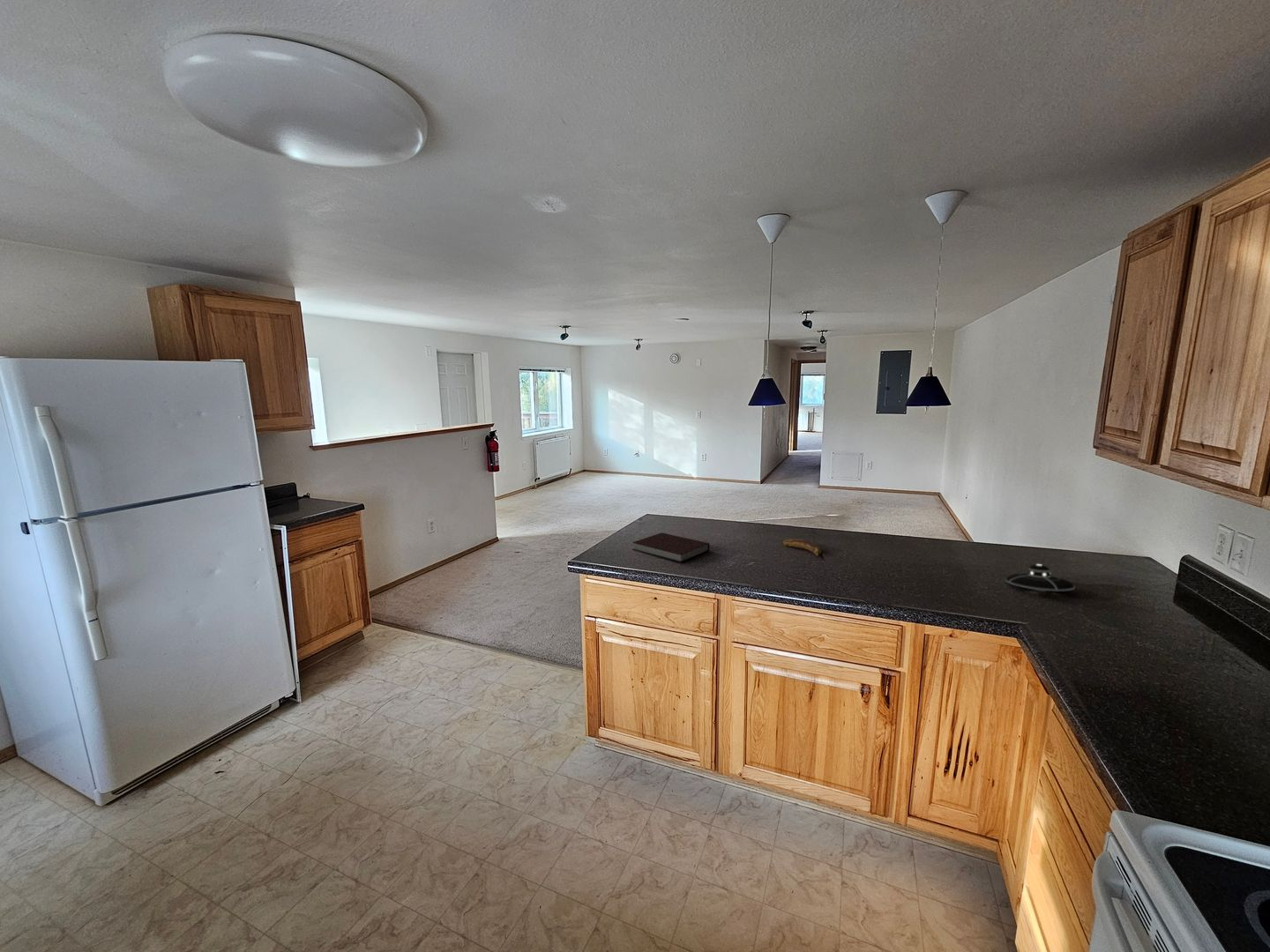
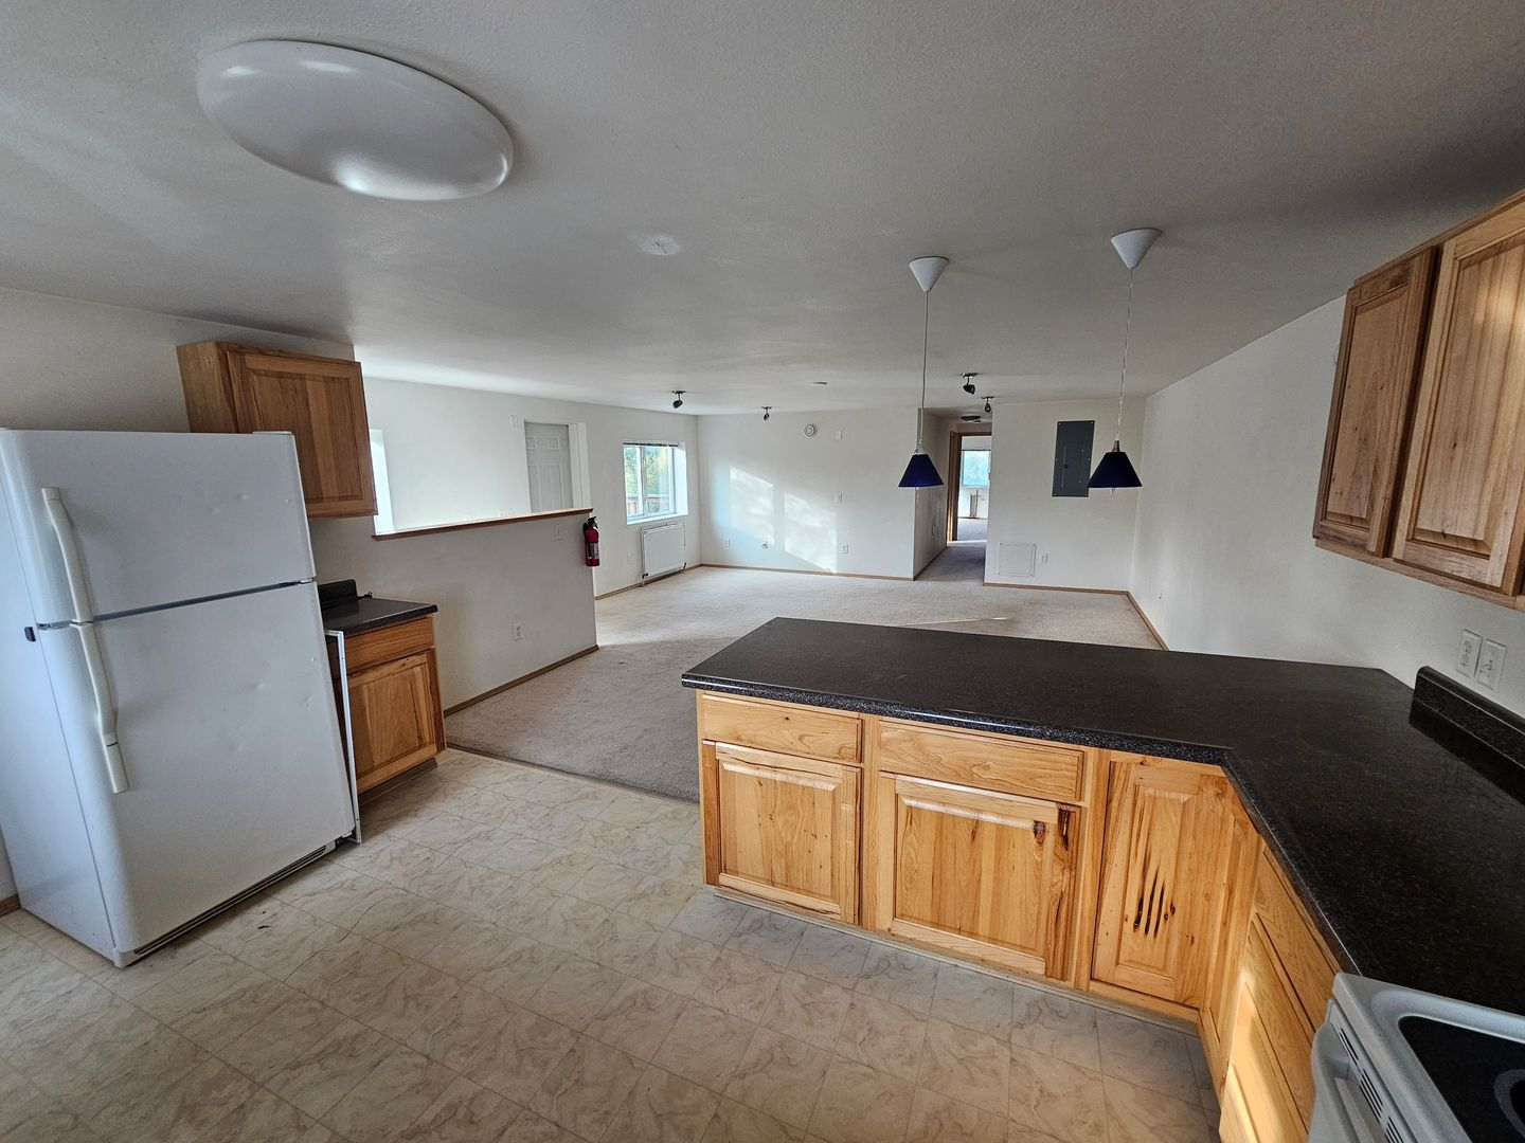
- notebook [631,532,711,563]
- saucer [1005,563,1076,591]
- banana [781,539,822,558]
